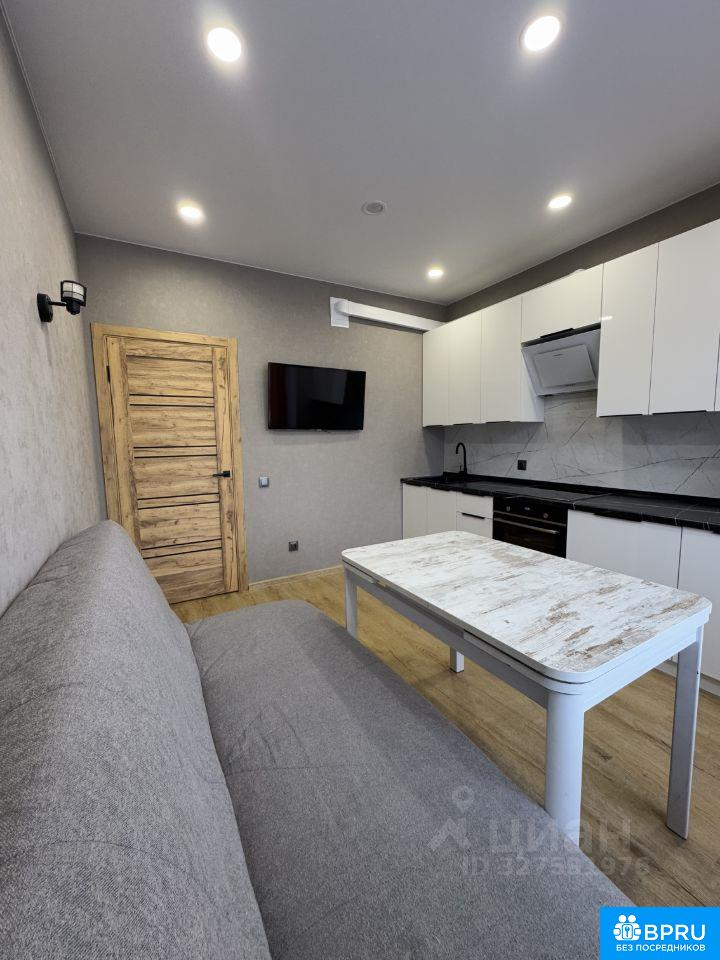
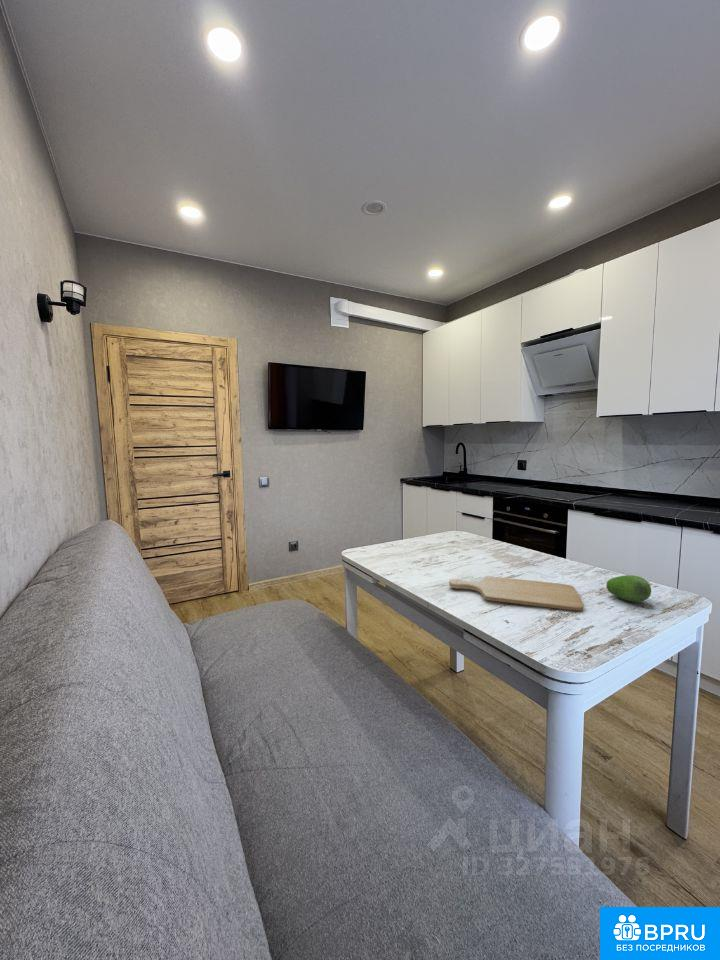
+ chopping board [448,575,584,612]
+ fruit [605,574,652,603]
